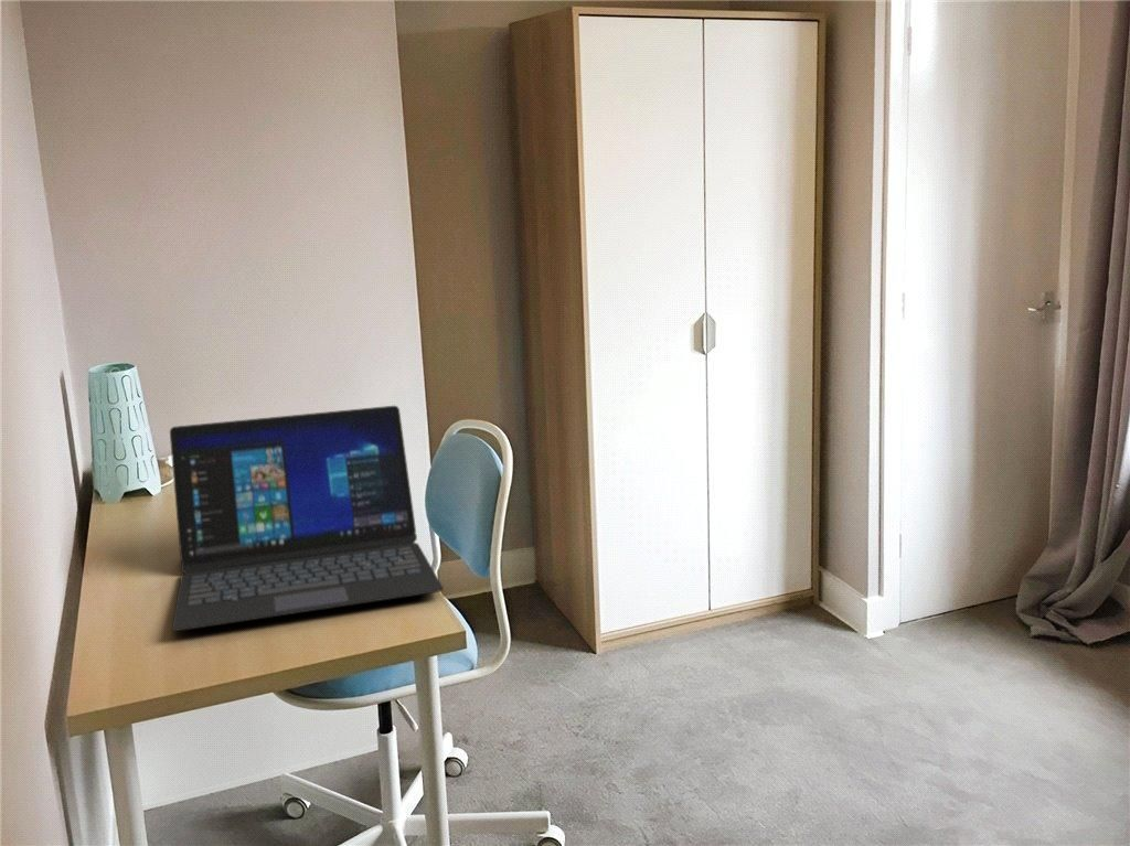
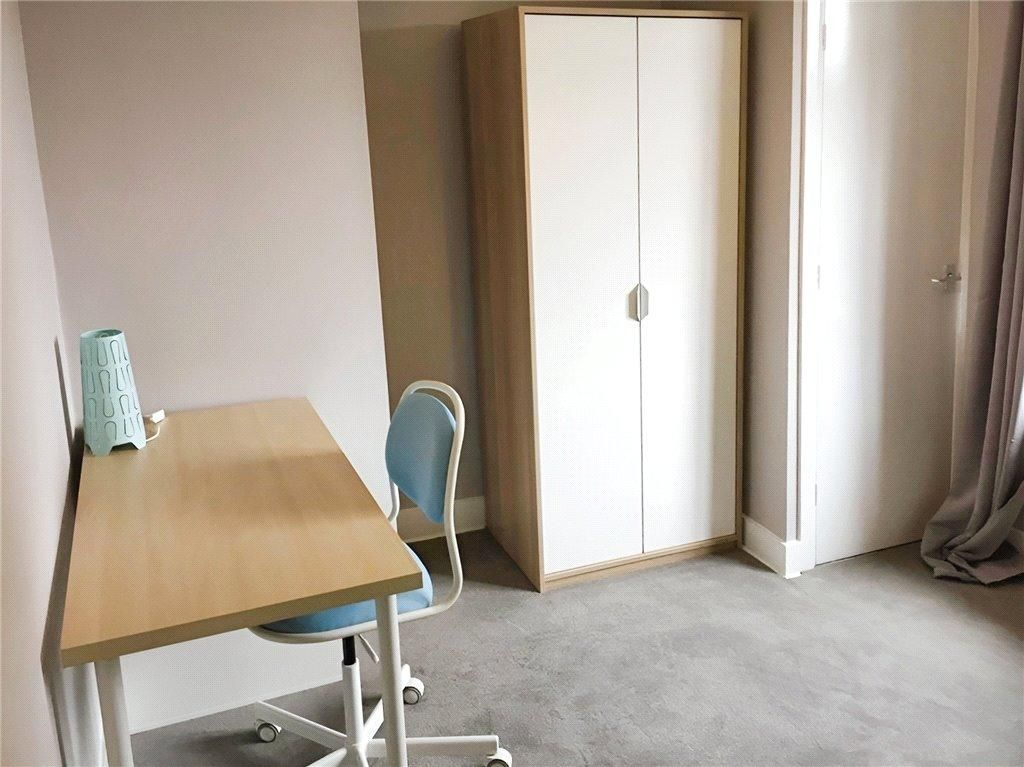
- laptop [169,405,445,632]
